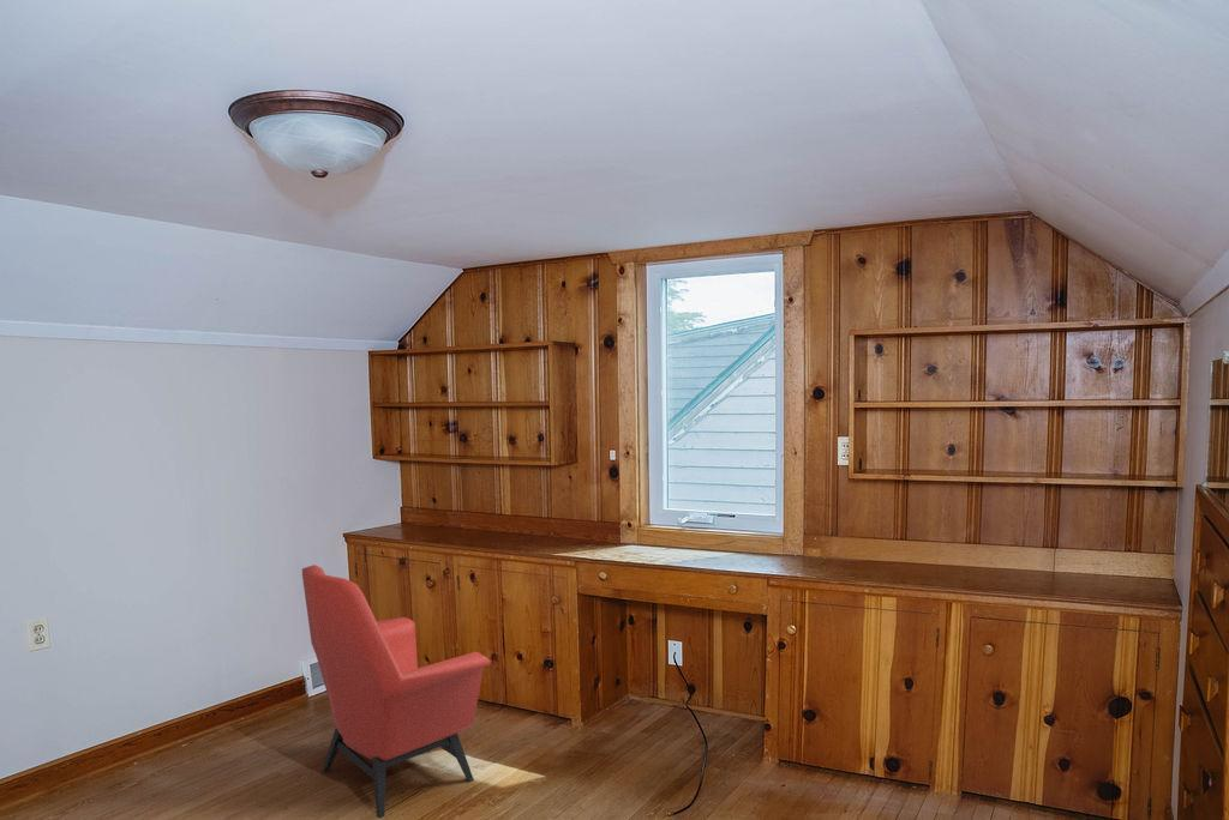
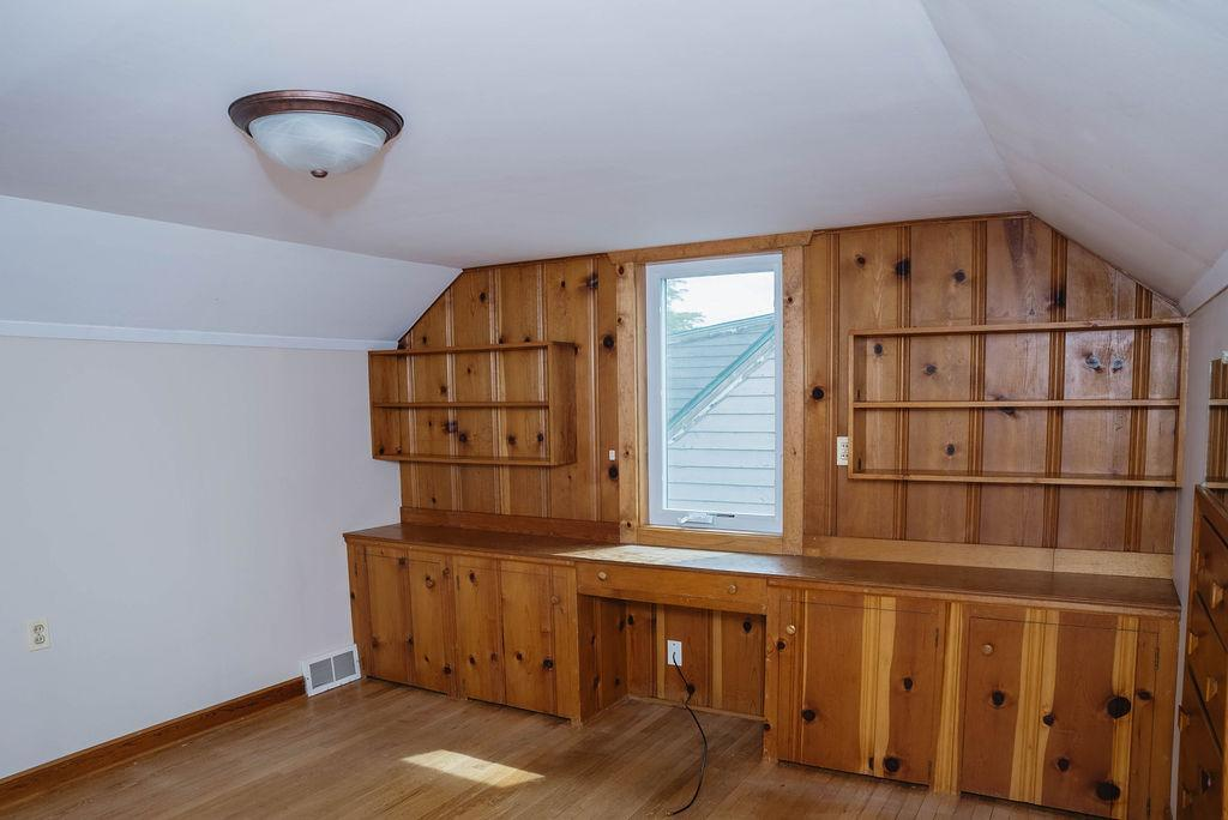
- armchair [301,563,492,820]
